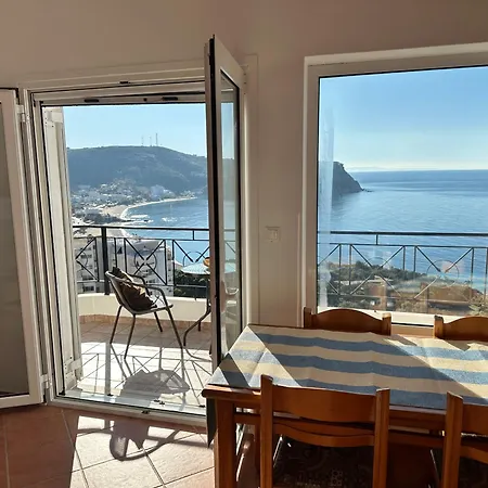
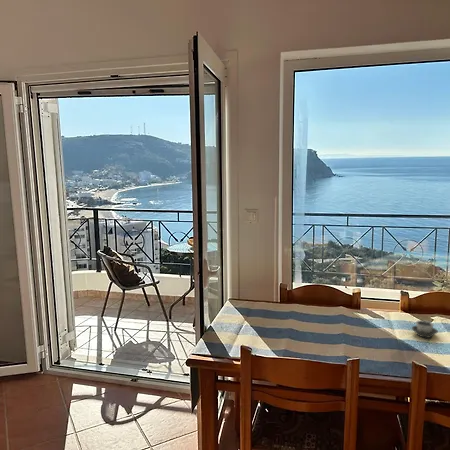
+ cup [411,319,439,339]
